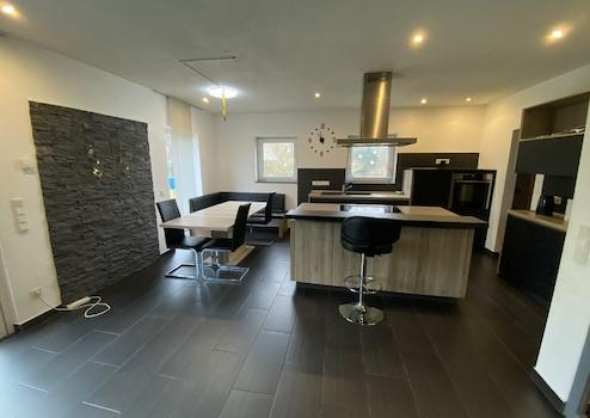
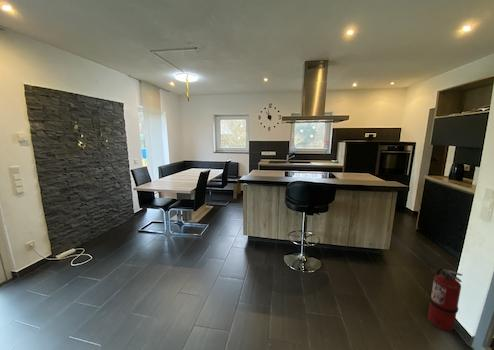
+ fire extinguisher [427,267,463,332]
